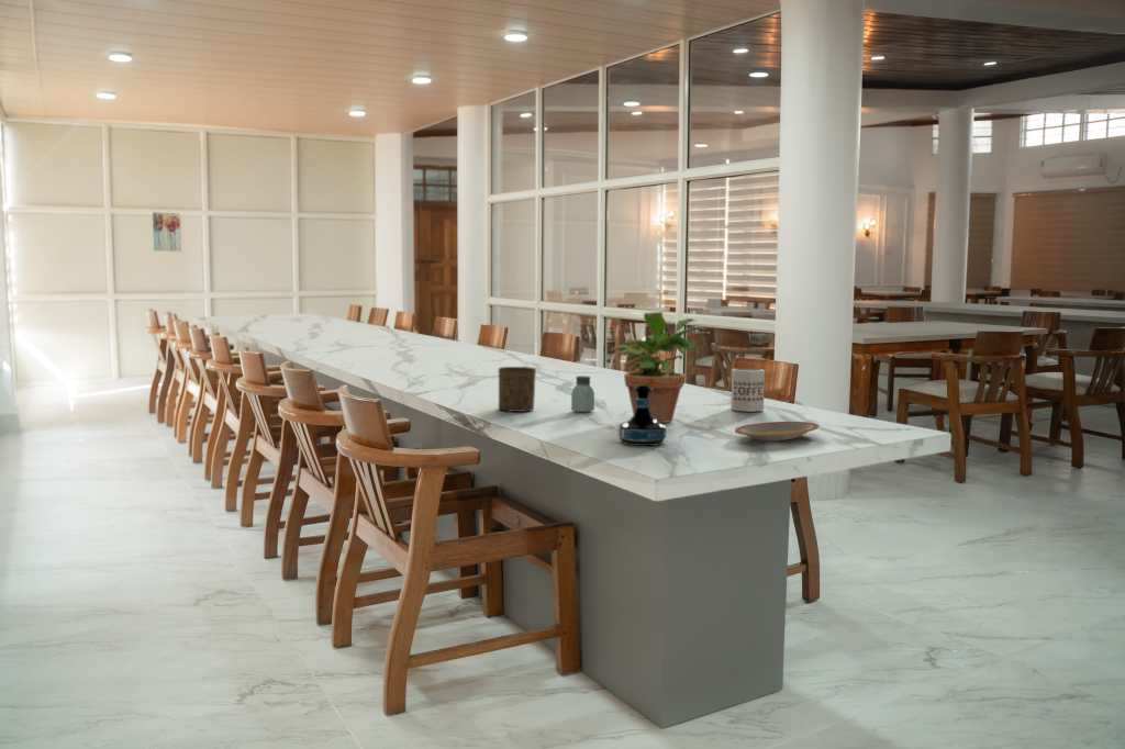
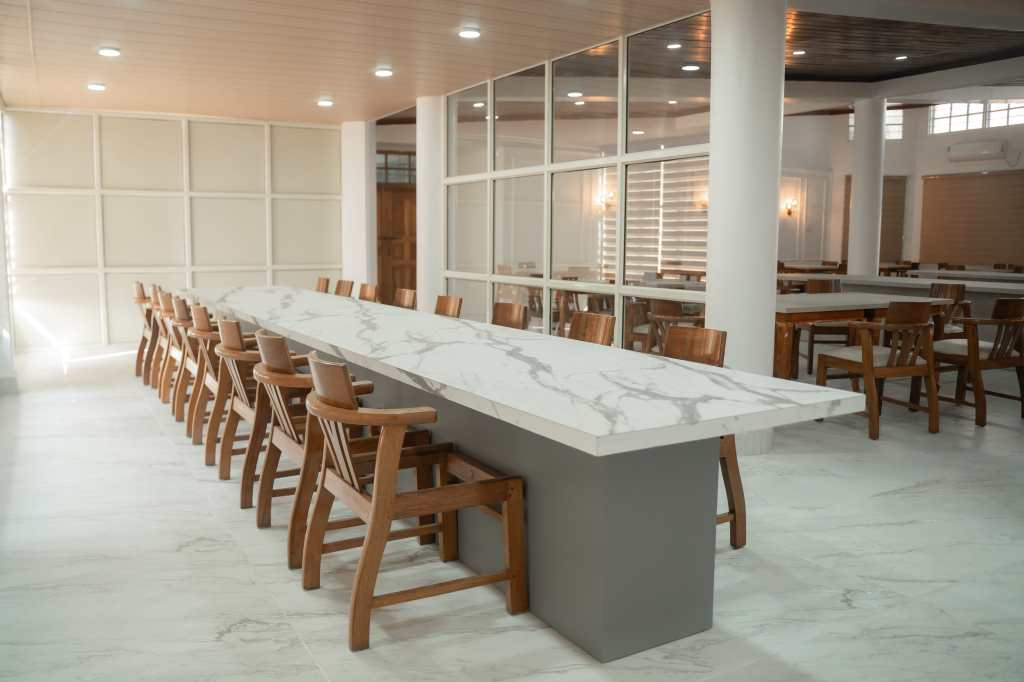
- cup [498,366,537,413]
- wall art [152,211,182,253]
- tequila bottle [617,384,667,447]
- mug [729,367,766,413]
- plate [734,421,820,441]
- saltshaker [570,374,595,413]
- potted plant [609,311,705,424]
